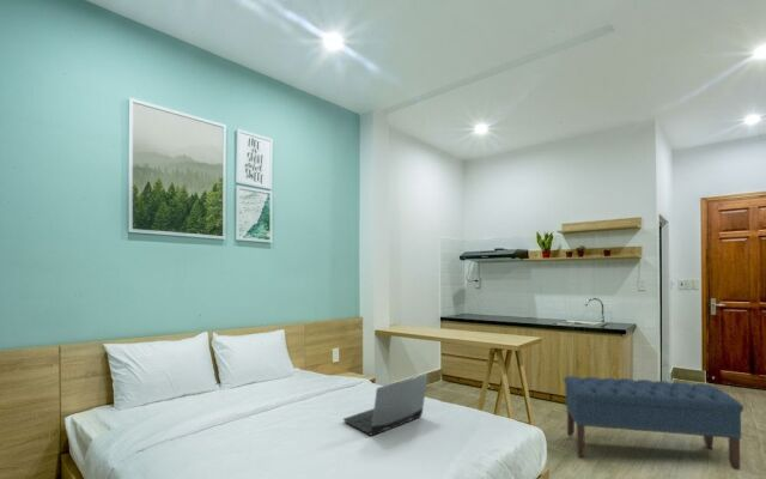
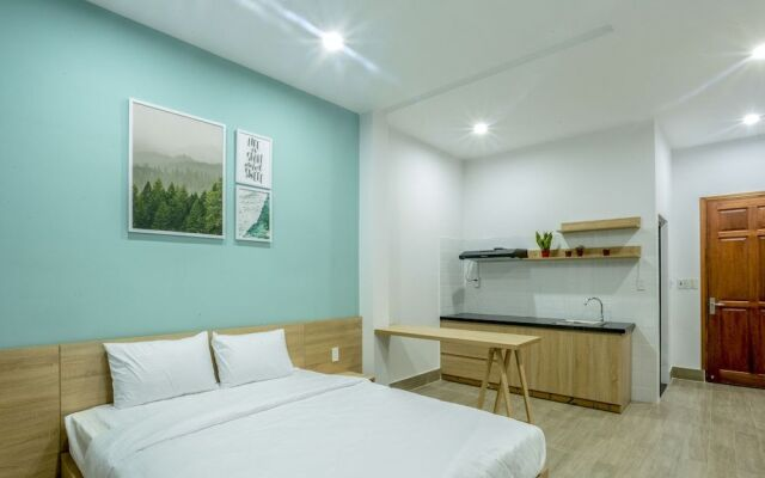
- laptop computer [342,372,430,437]
- bench [563,375,744,472]
